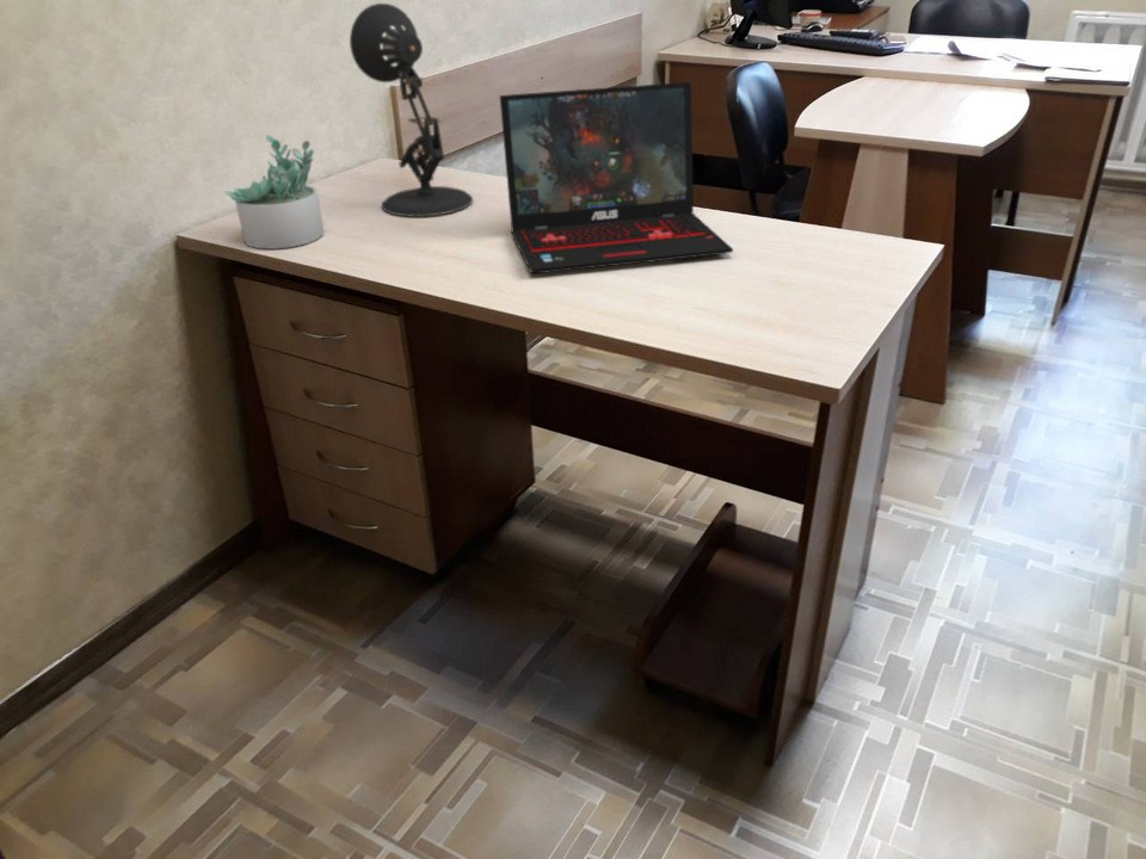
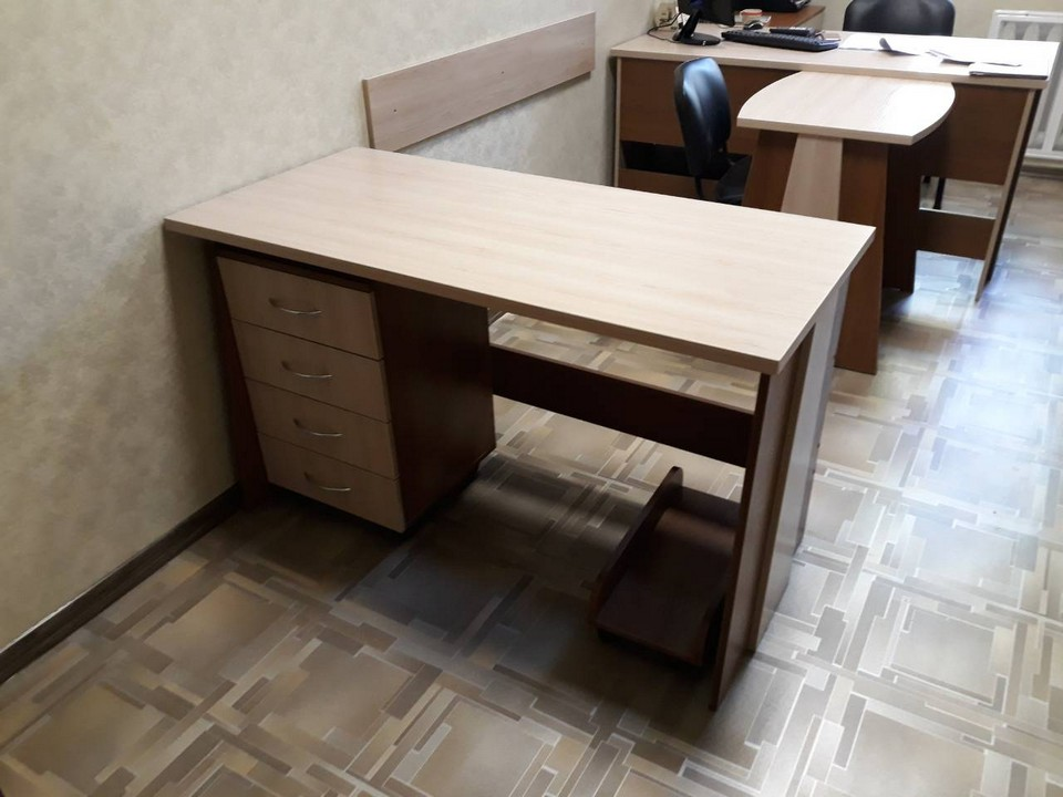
- laptop [499,81,734,274]
- succulent plant [224,134,325,251]
- desk lamp [349,2,474,217]
